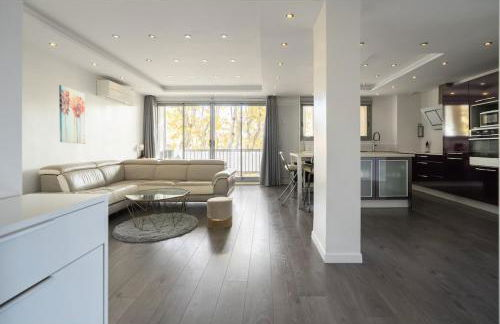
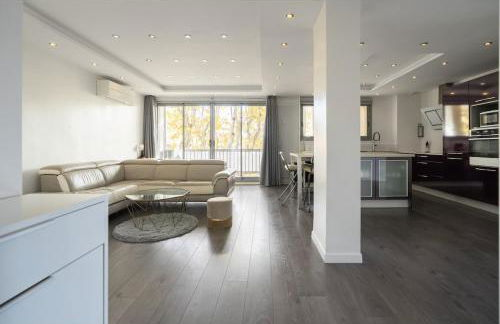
- wall art [58,84,86,145]
